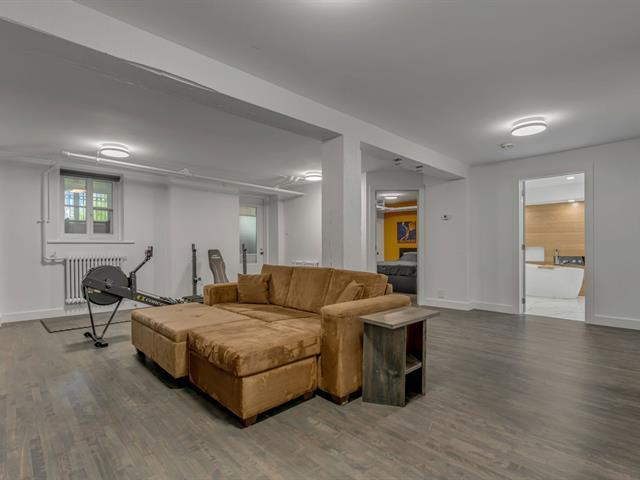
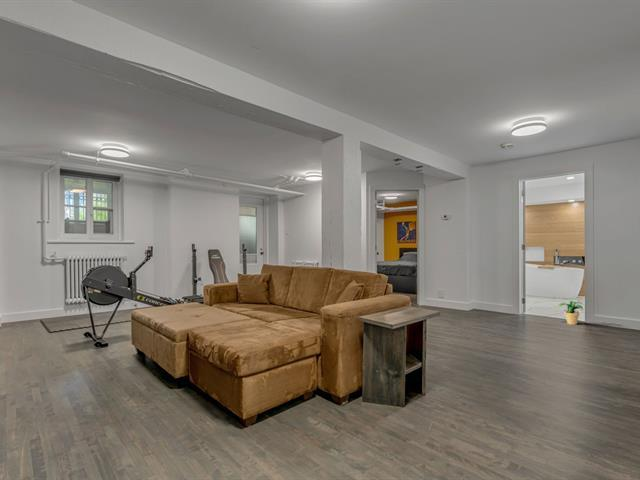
+ potted plant [557,300,585,326]
